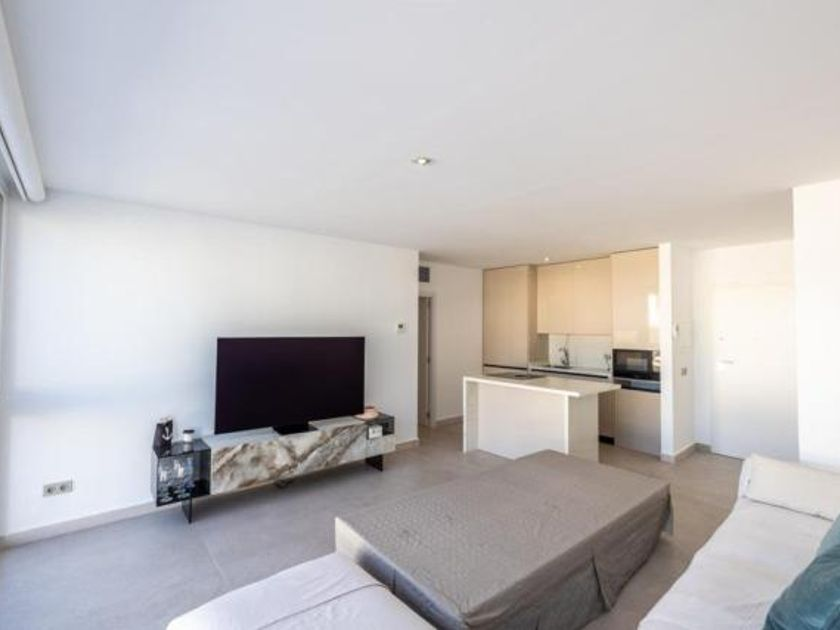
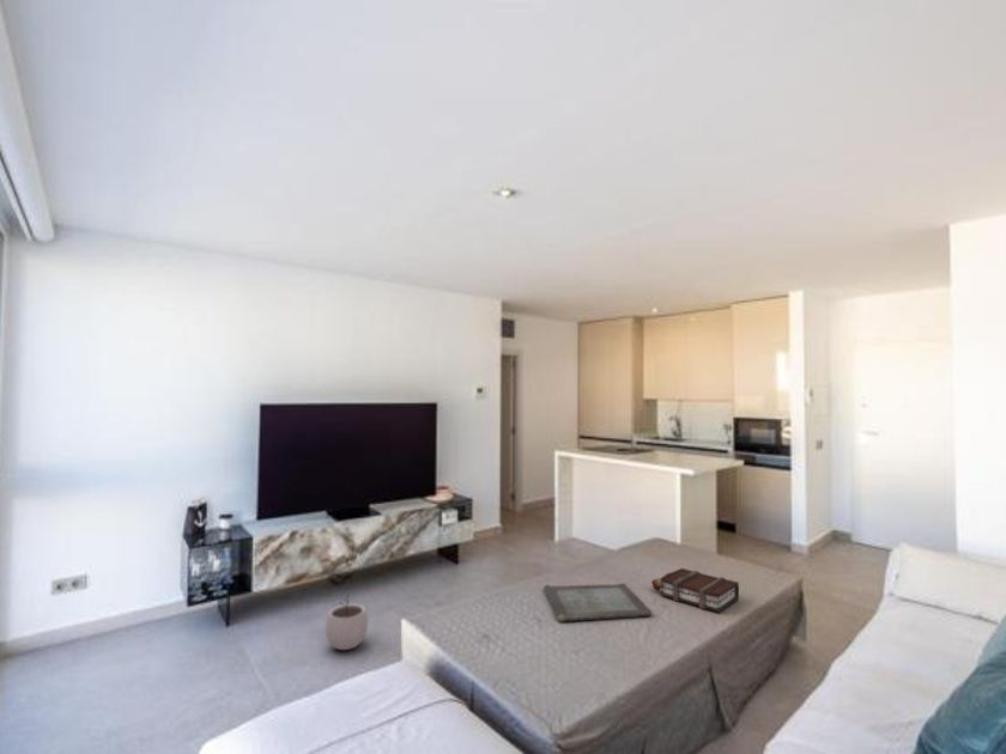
+ book [650,567,740,614]
+ serving tray [543,582,653,624]
+ plant pot [325,592,369,651]
